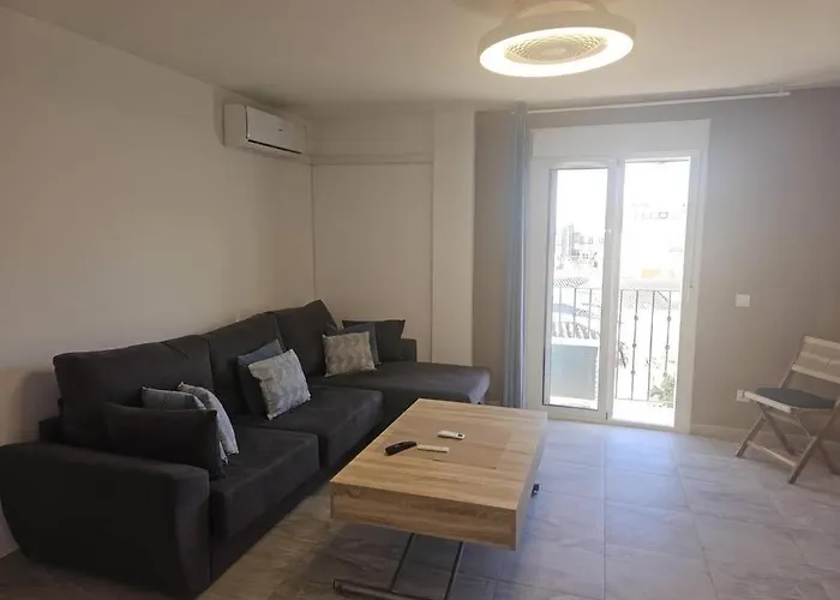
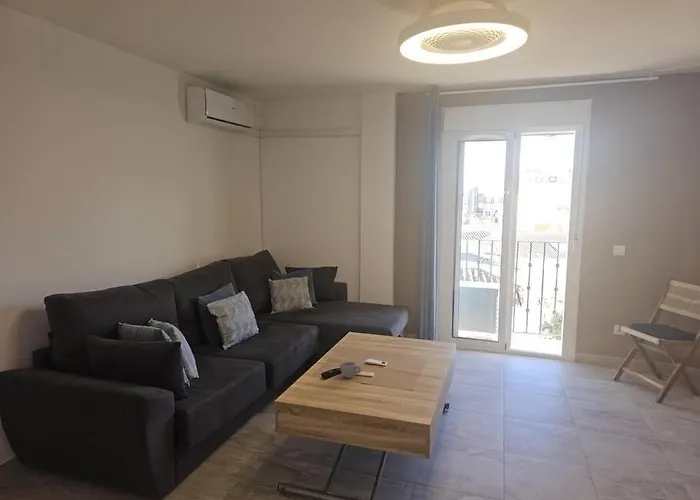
+ cup [338,361,362,379]
